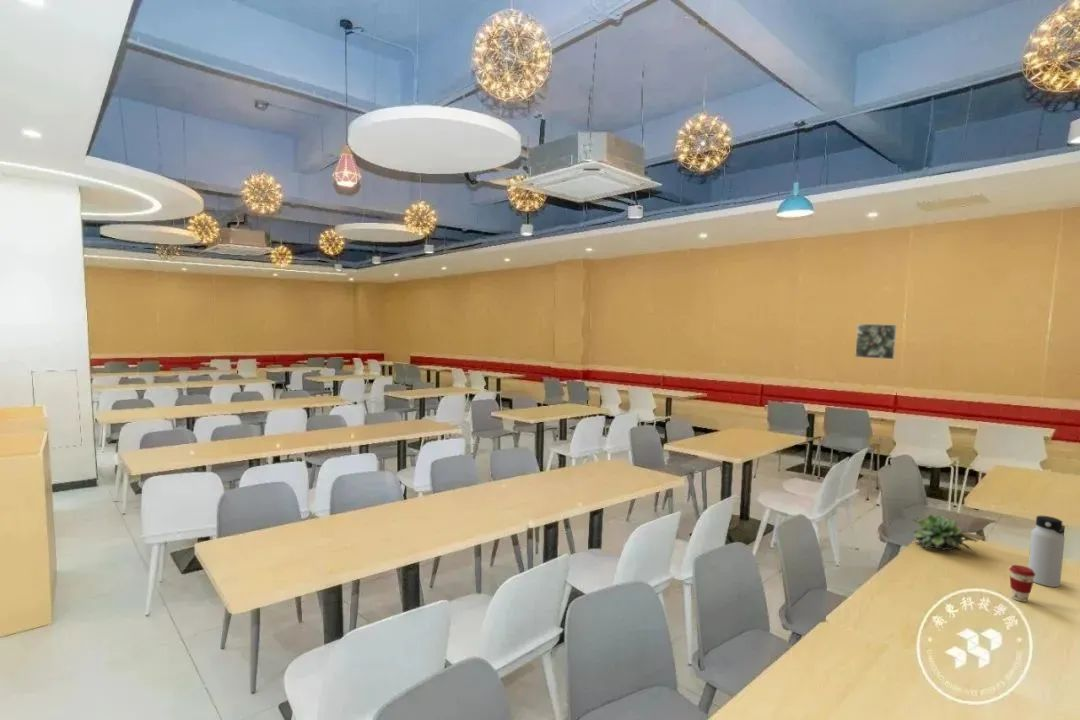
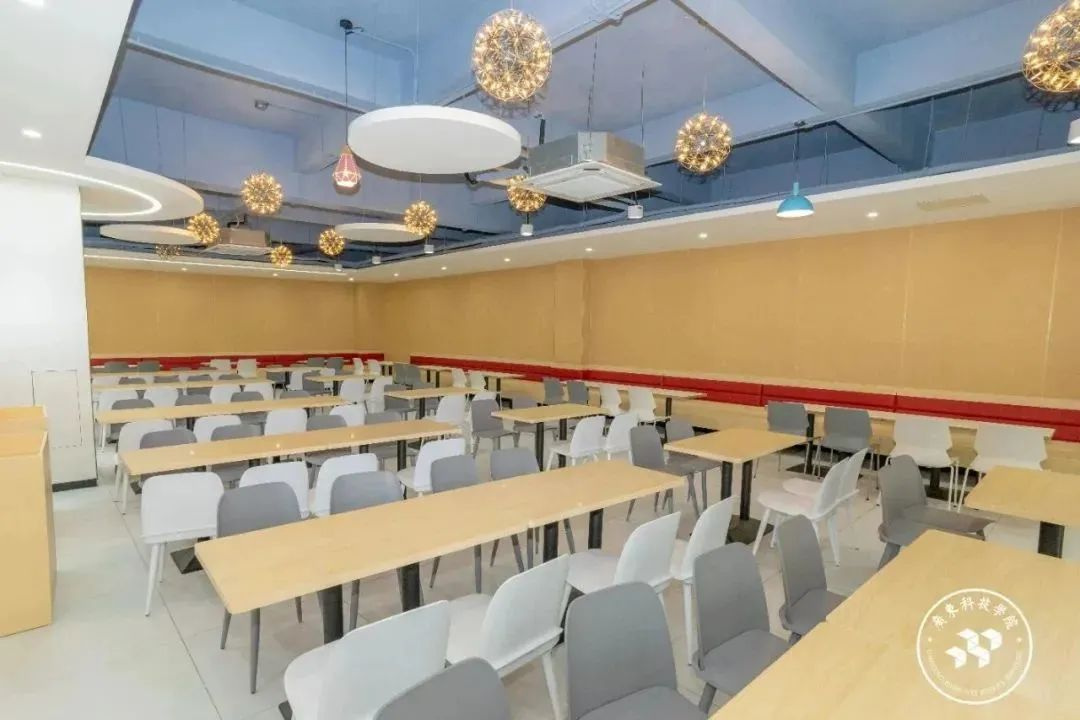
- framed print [854,323,898,360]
- coffee cup [1008,564,1035,603]
- water bottle [1027,515,1066,588]
- succulent plant [911,513,979,554]
